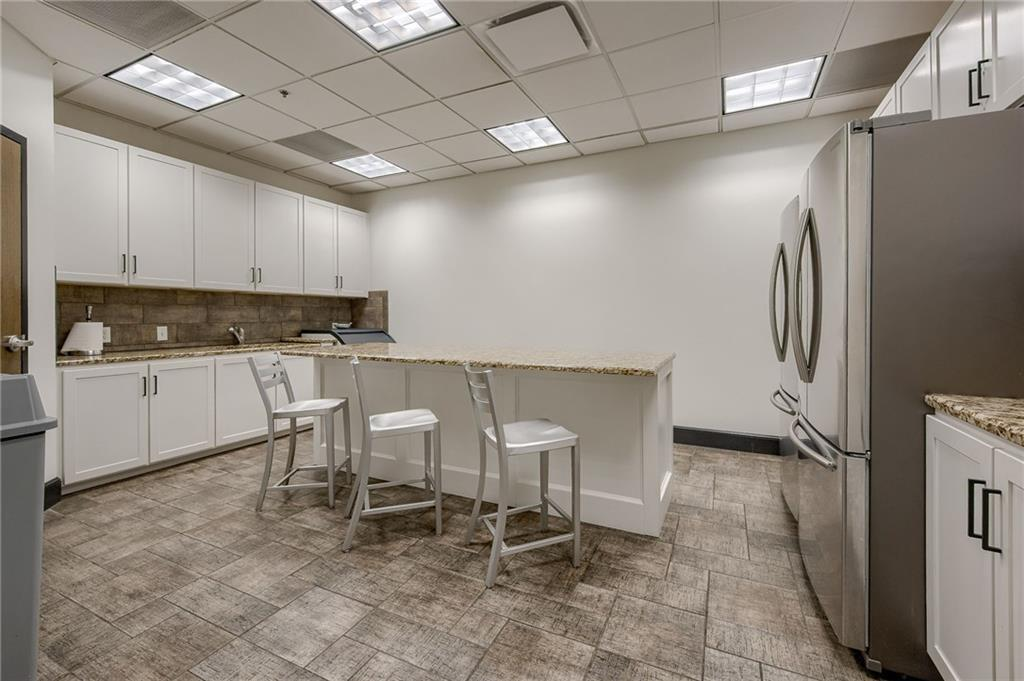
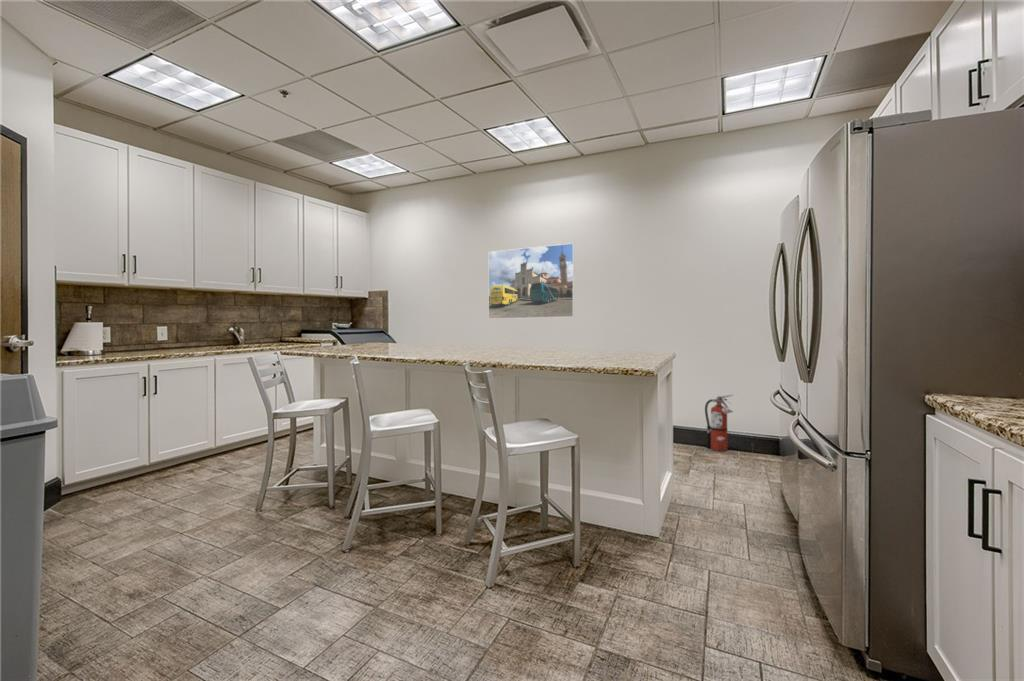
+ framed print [487,242,575,320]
+ fire extinguisher [704,394,734,452]
